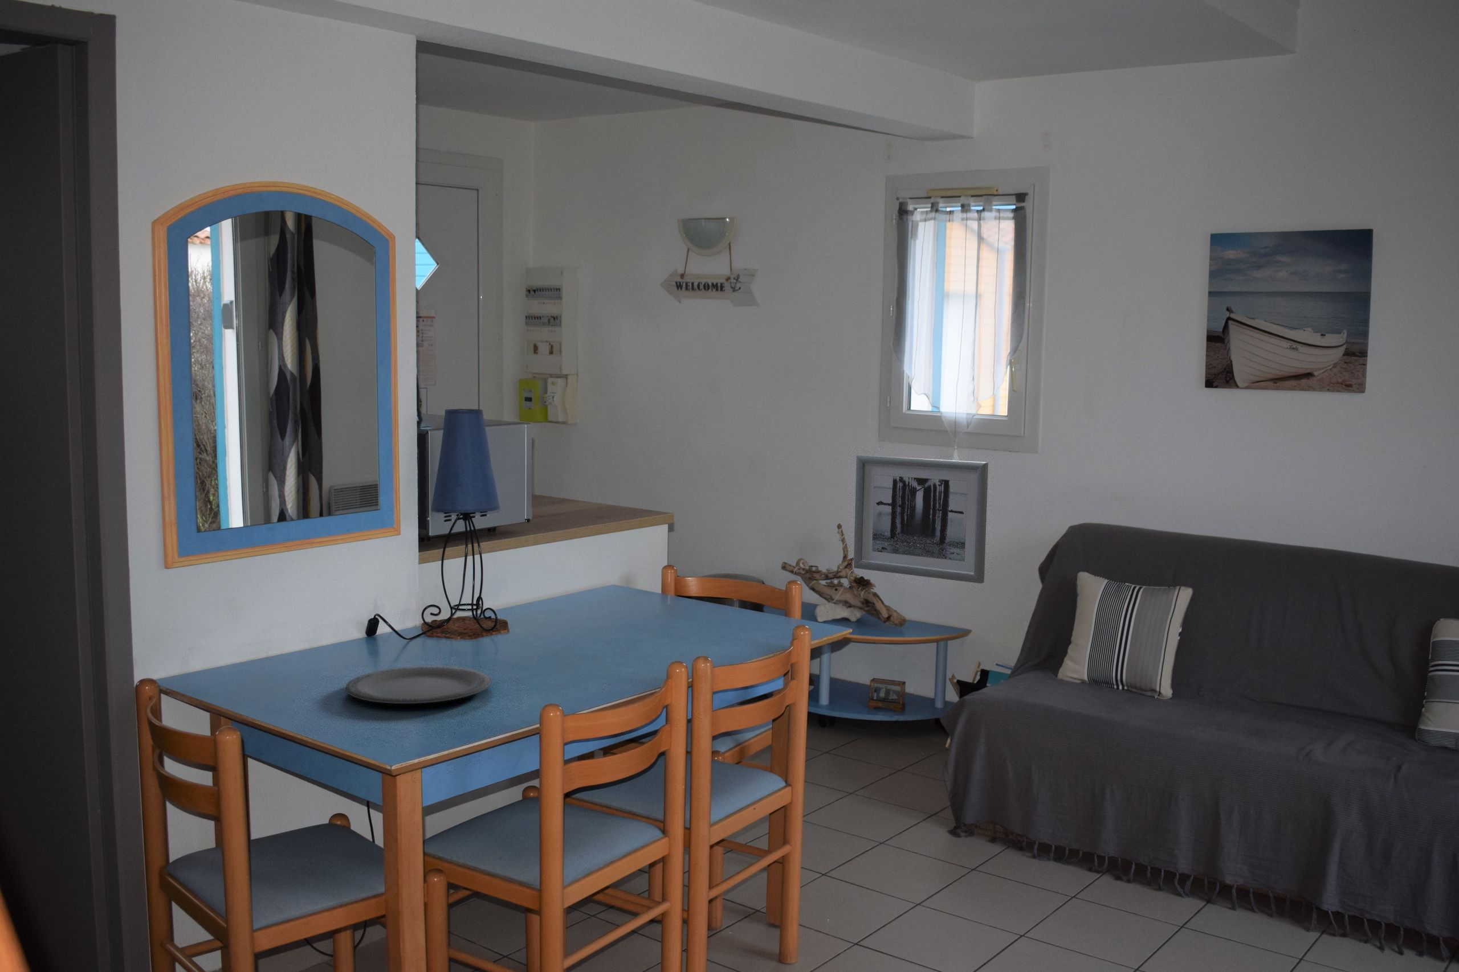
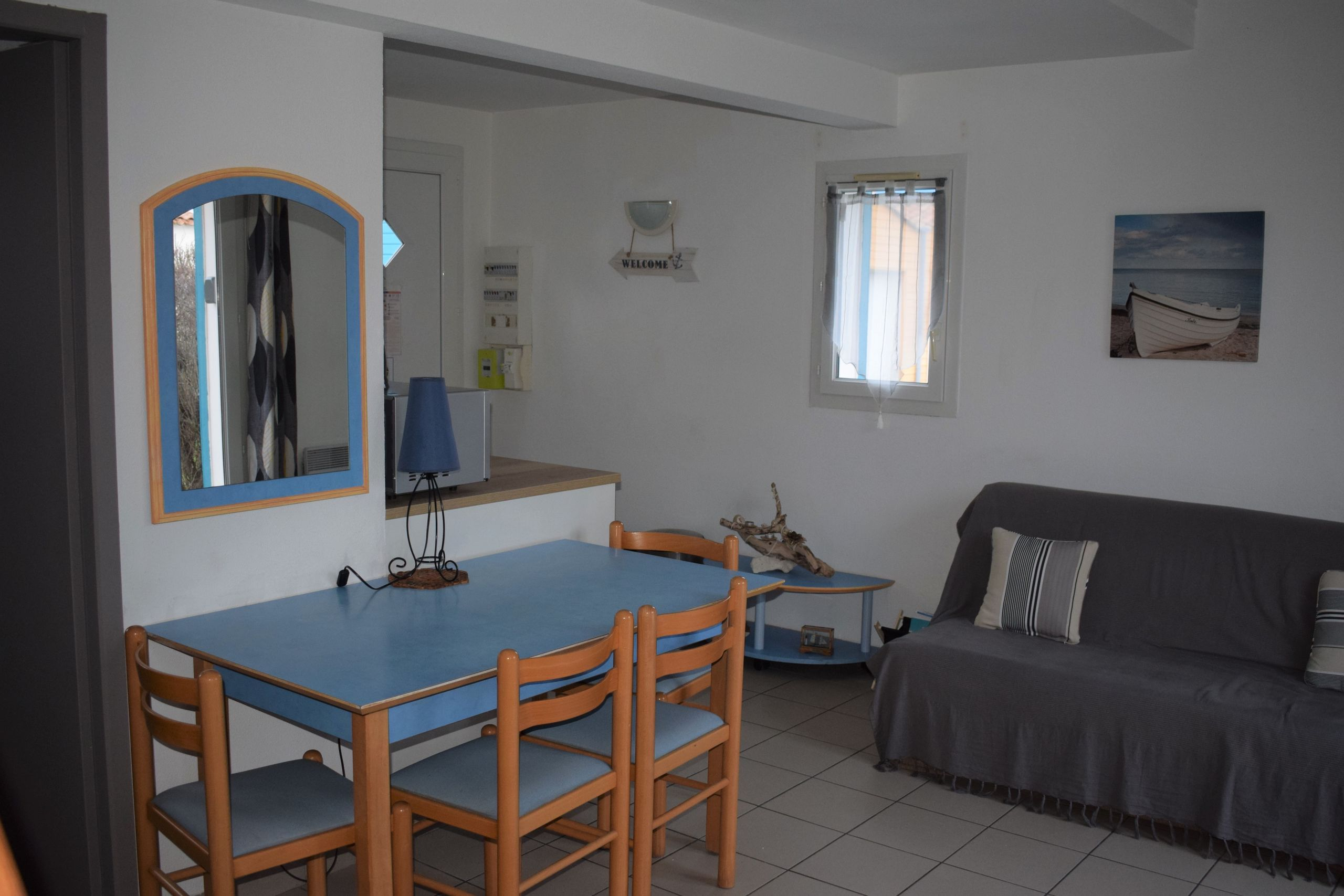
- wall art [853,455,989,585]
- plate [345,665,492,704]
